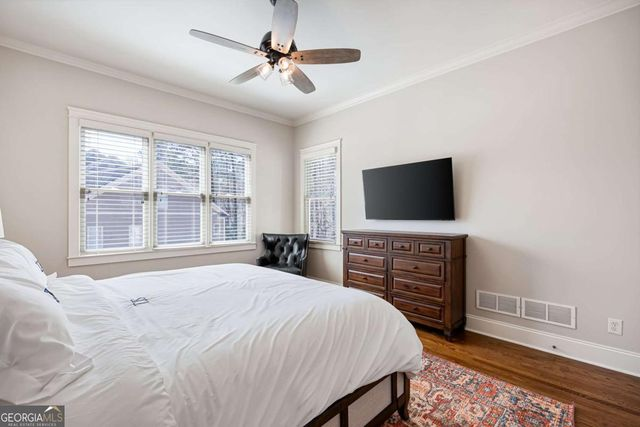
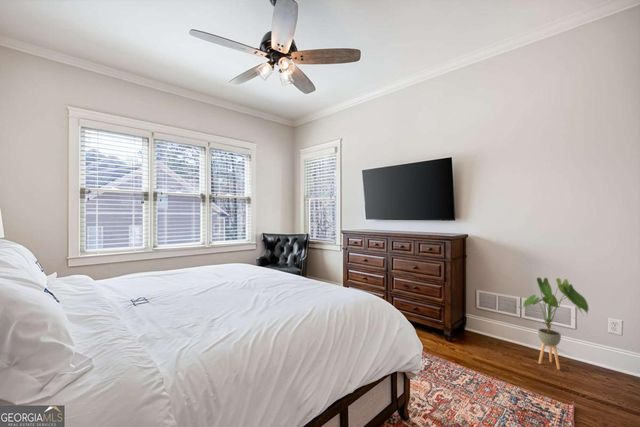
+ house plant [521,277,590,370]
